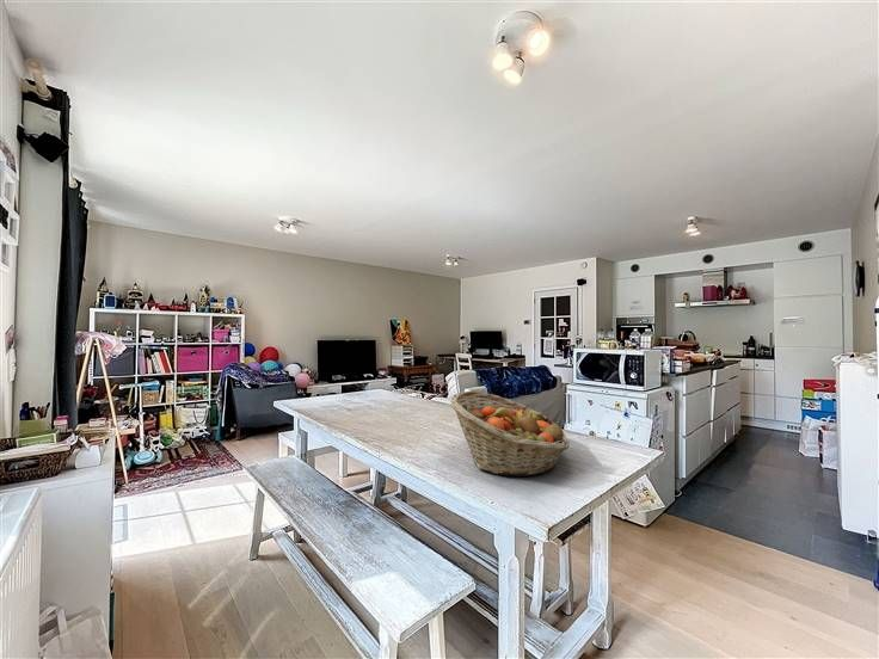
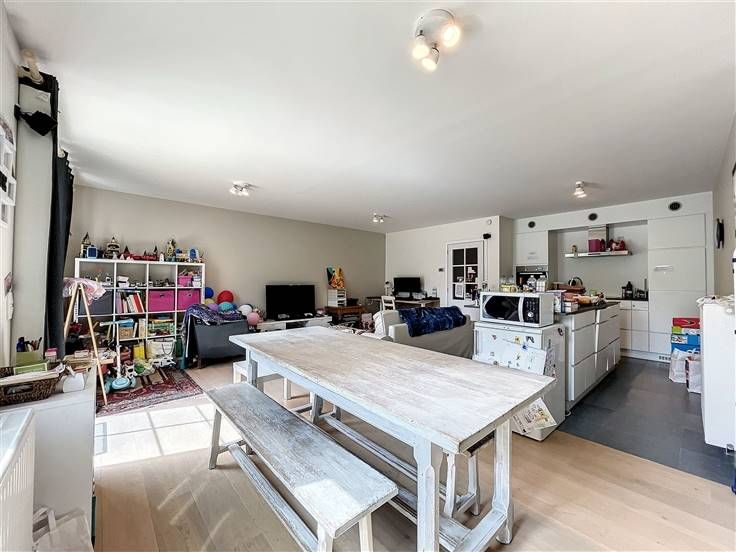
- fruit basket [449,389,571,478]
